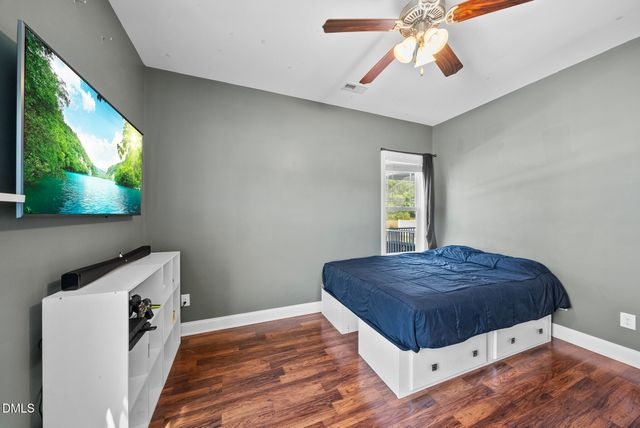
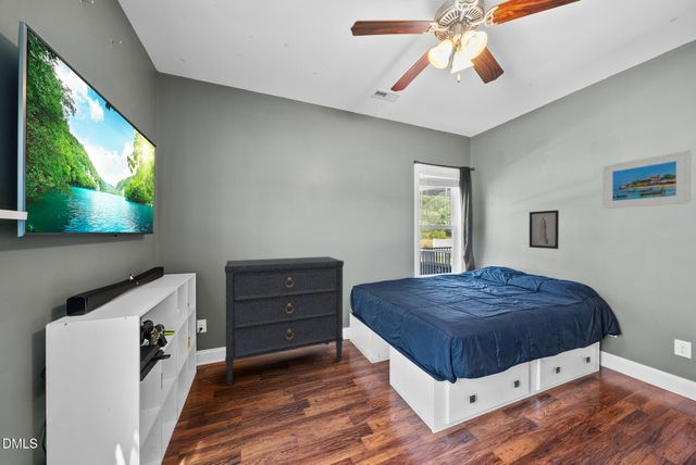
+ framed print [601,149,693,210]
+ wall art [529,209,560,250]
+ dresser [224,255,345,387]
